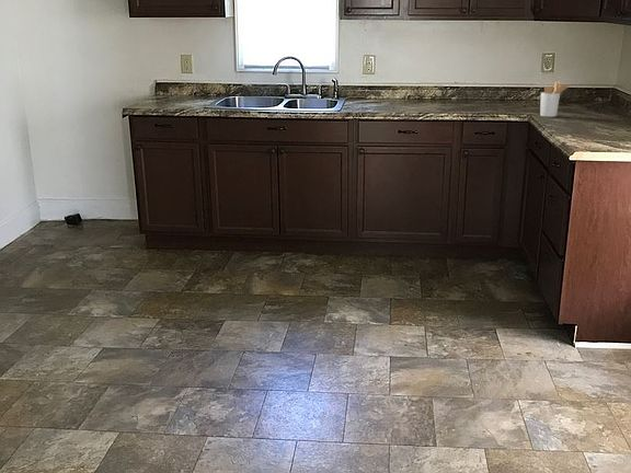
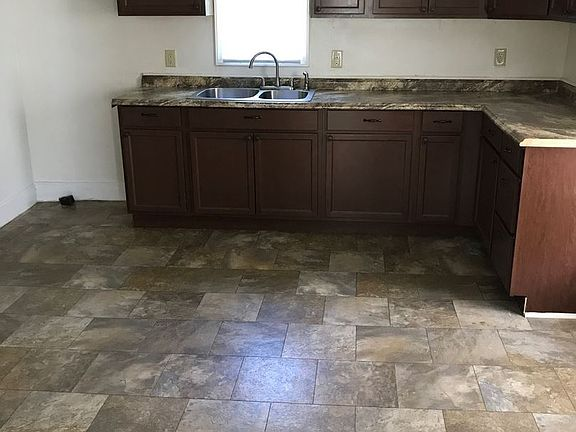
- utensil holder [539,80,572,118]
